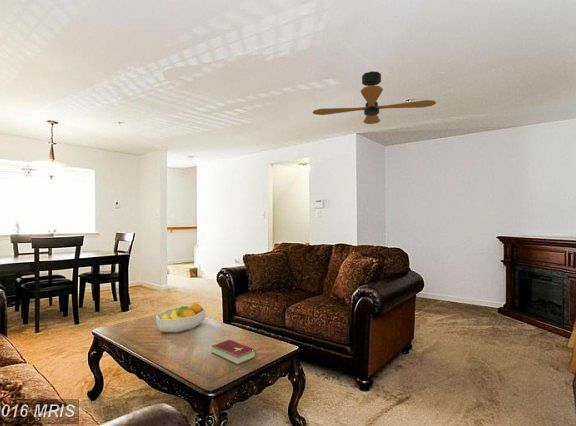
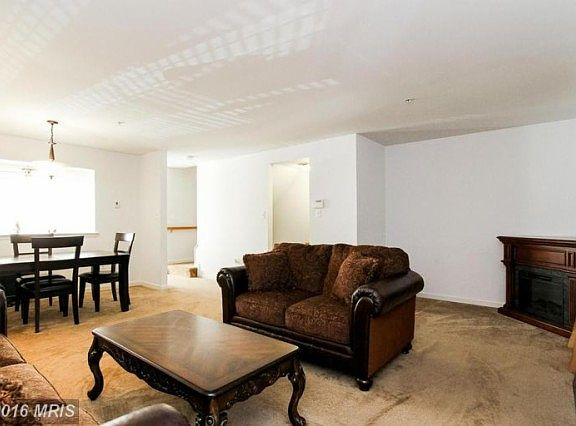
- ceiling fan [311,70,437,125]
- fruit bowl [155,301,207,334]
- hardcover book [211,339,257,366]
